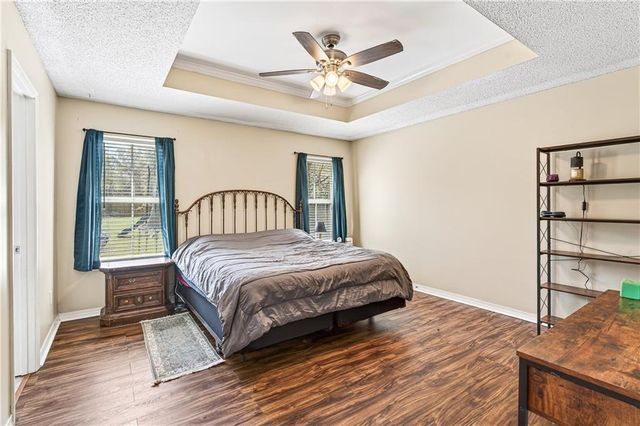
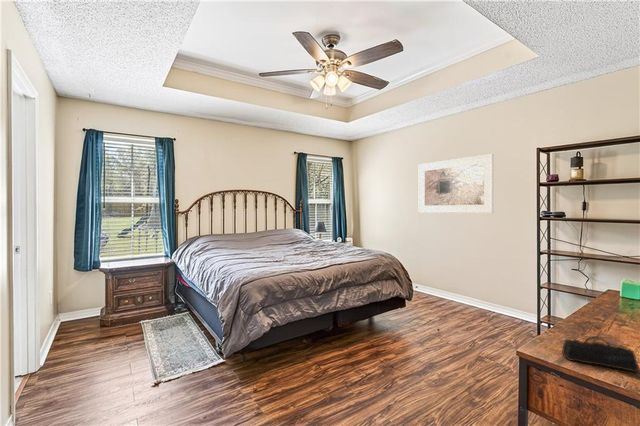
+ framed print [418,153,494,214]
+ pencil case [561,335,640,373]
